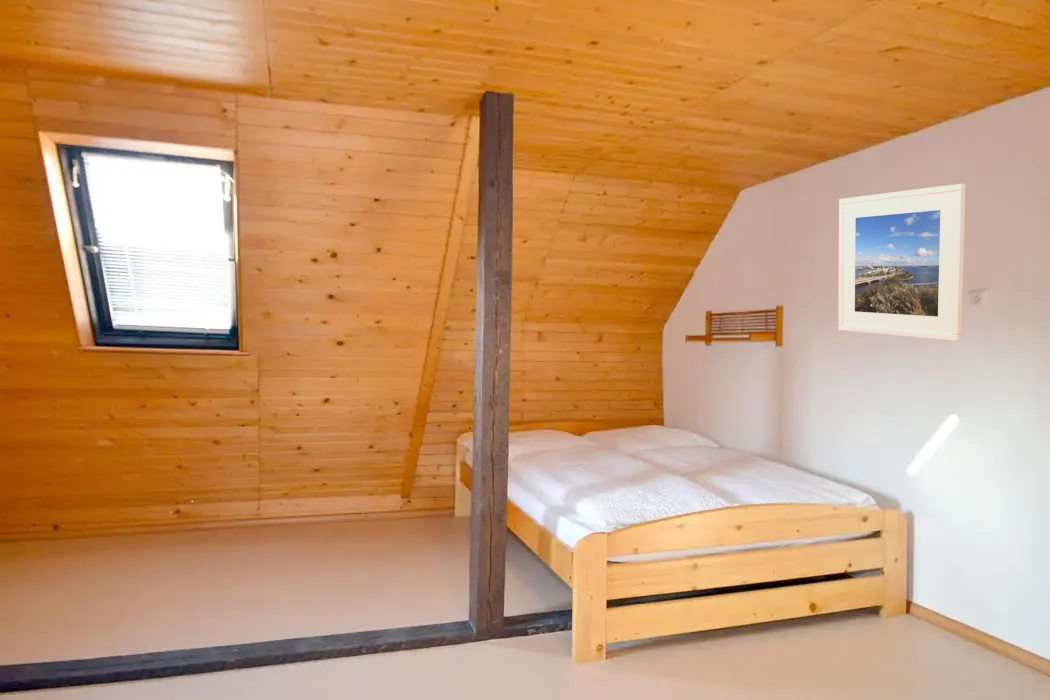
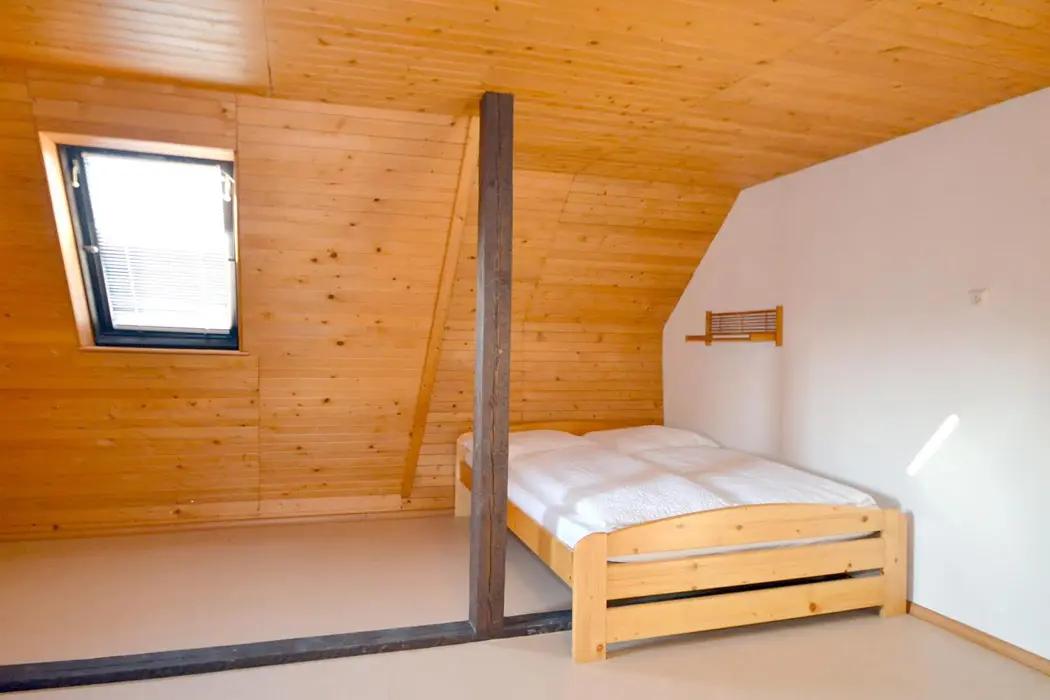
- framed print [837,183,967,342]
